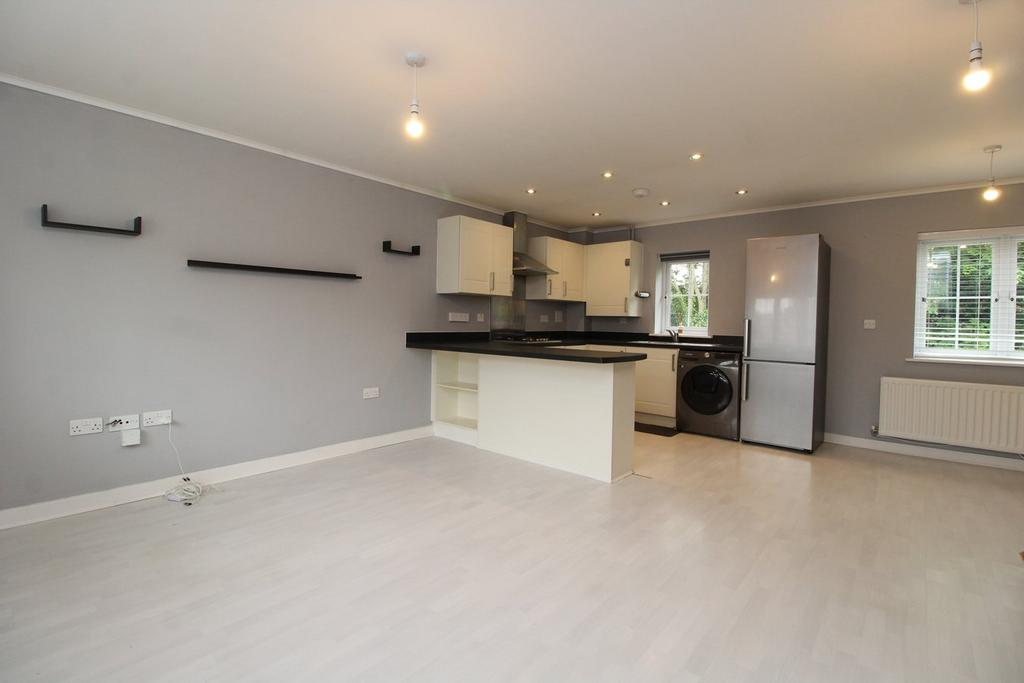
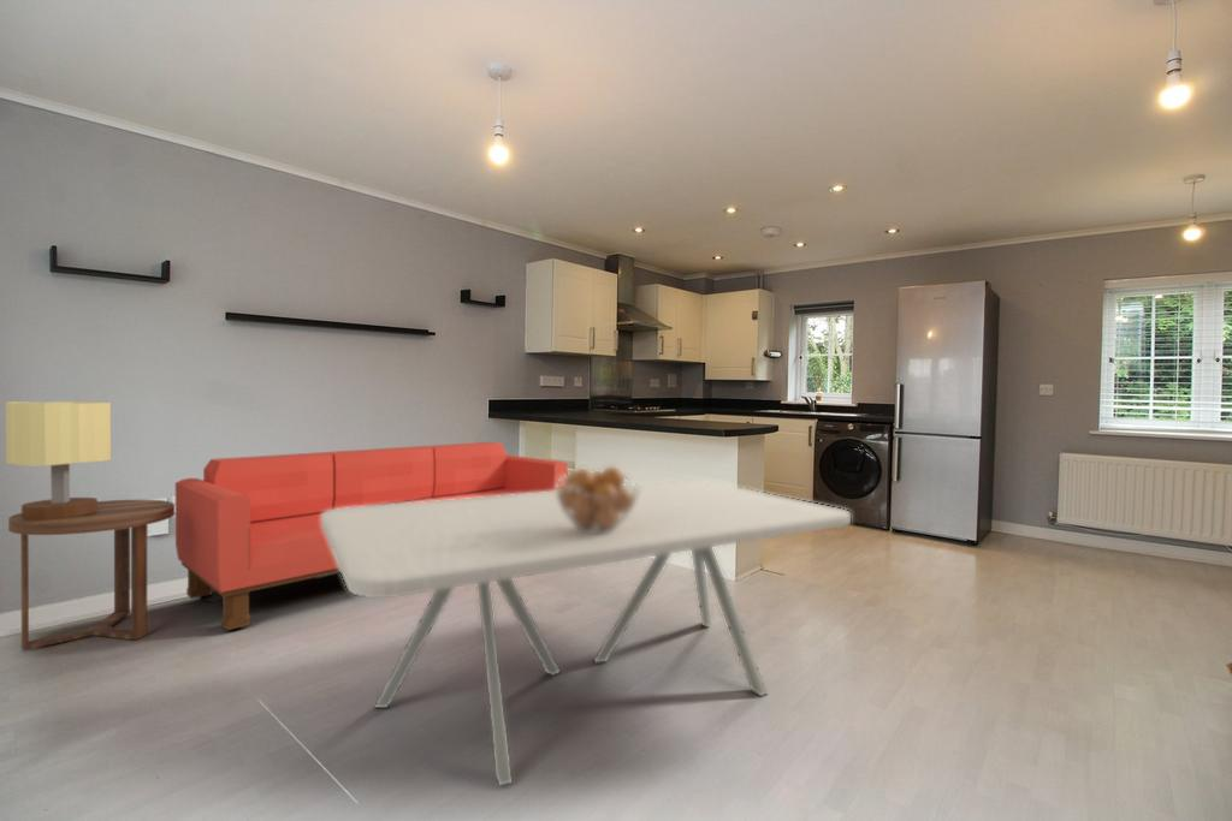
+ dining table [321,480,852,787]
+ fruit basket [555,465,640,534]
+ sofa [174,441,569,631]
+ table lamp [4,400,112,519]
+ side table [7,499,176,652]
